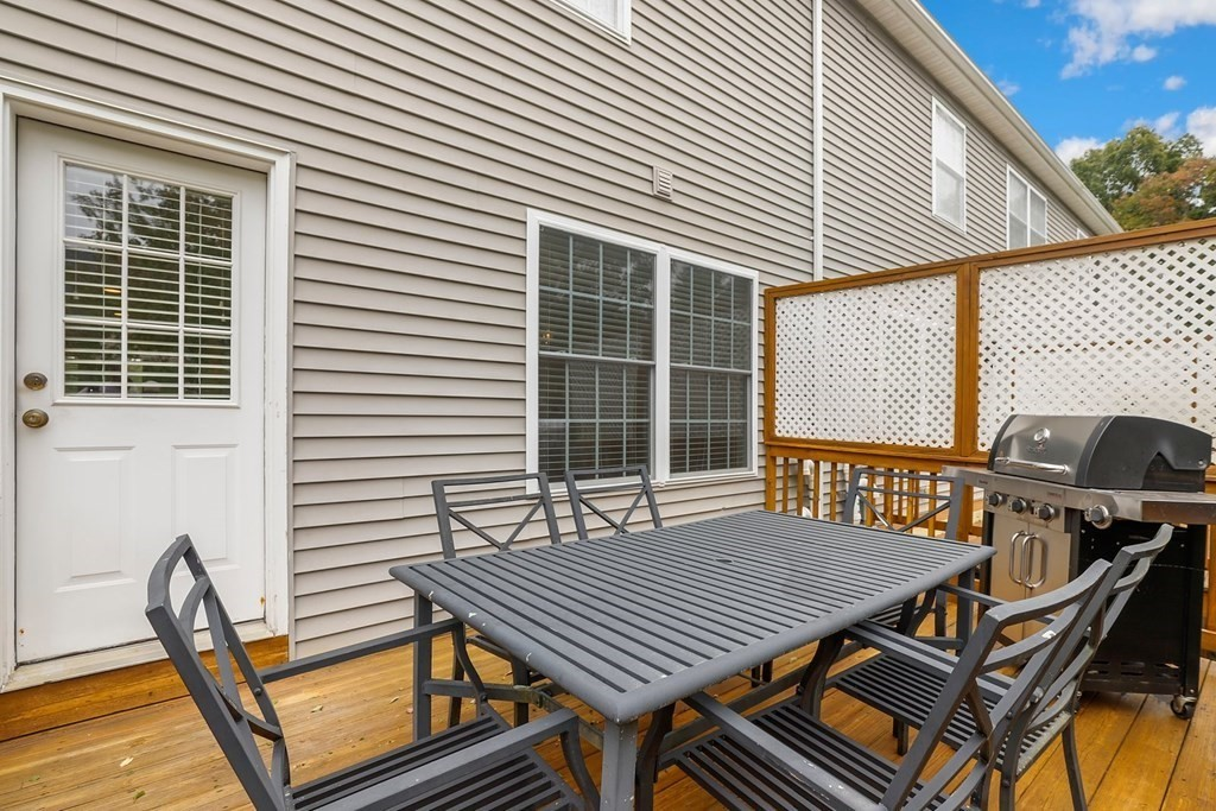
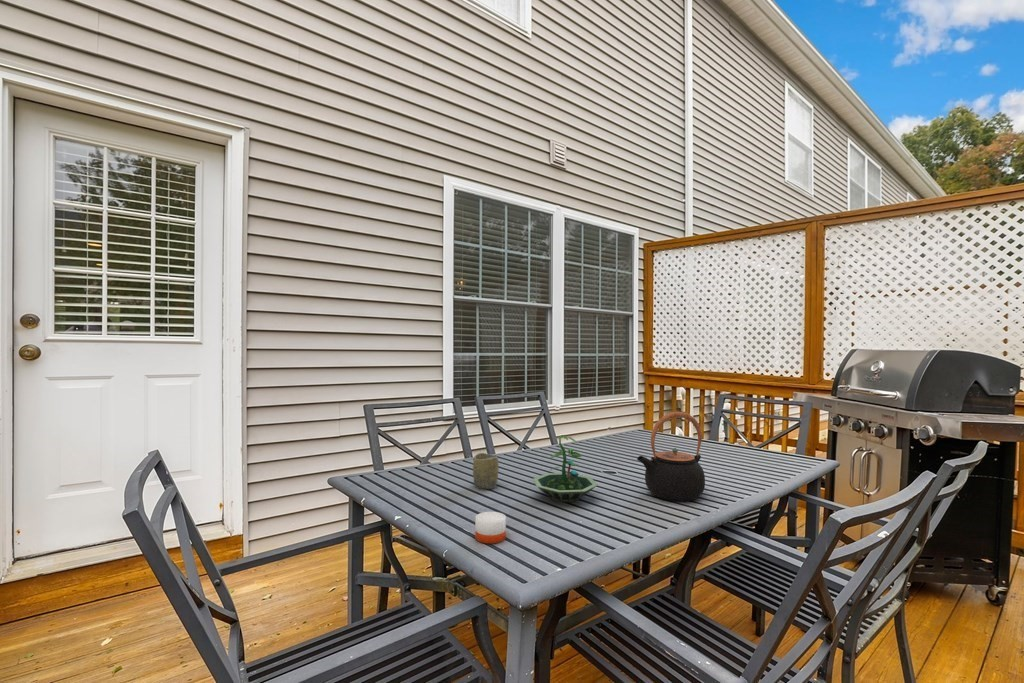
+ terrarium [532,434,599,503]
+ candle [474,503,507,545]
+ cup [472,452,500,490]
+ teapot [636,411,706,502]
